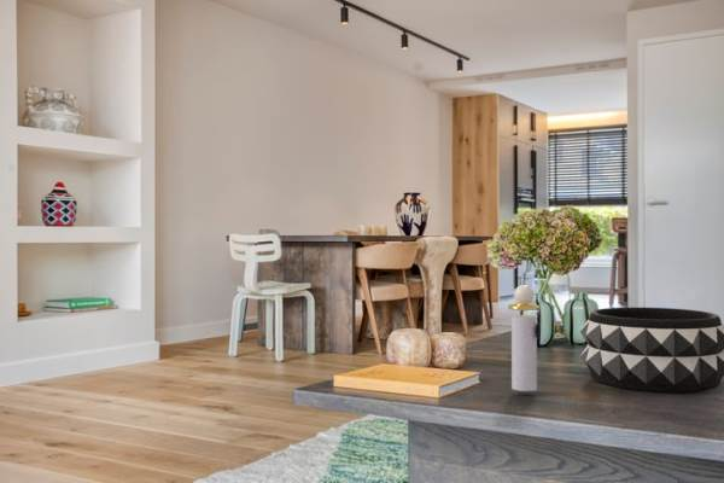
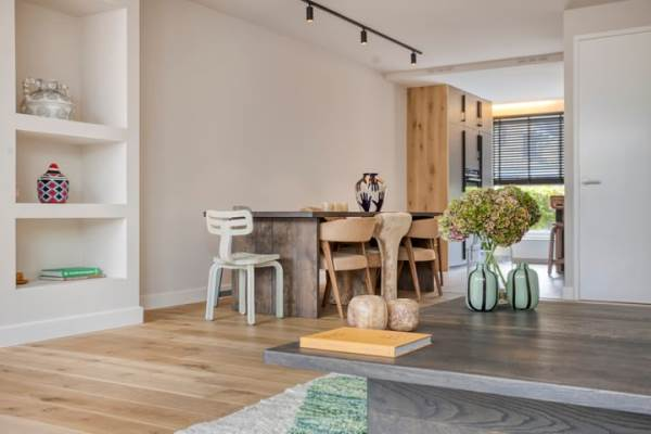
- decorative bowl [579,307,724,394]
- perfume bottle [507,284,542,392]
